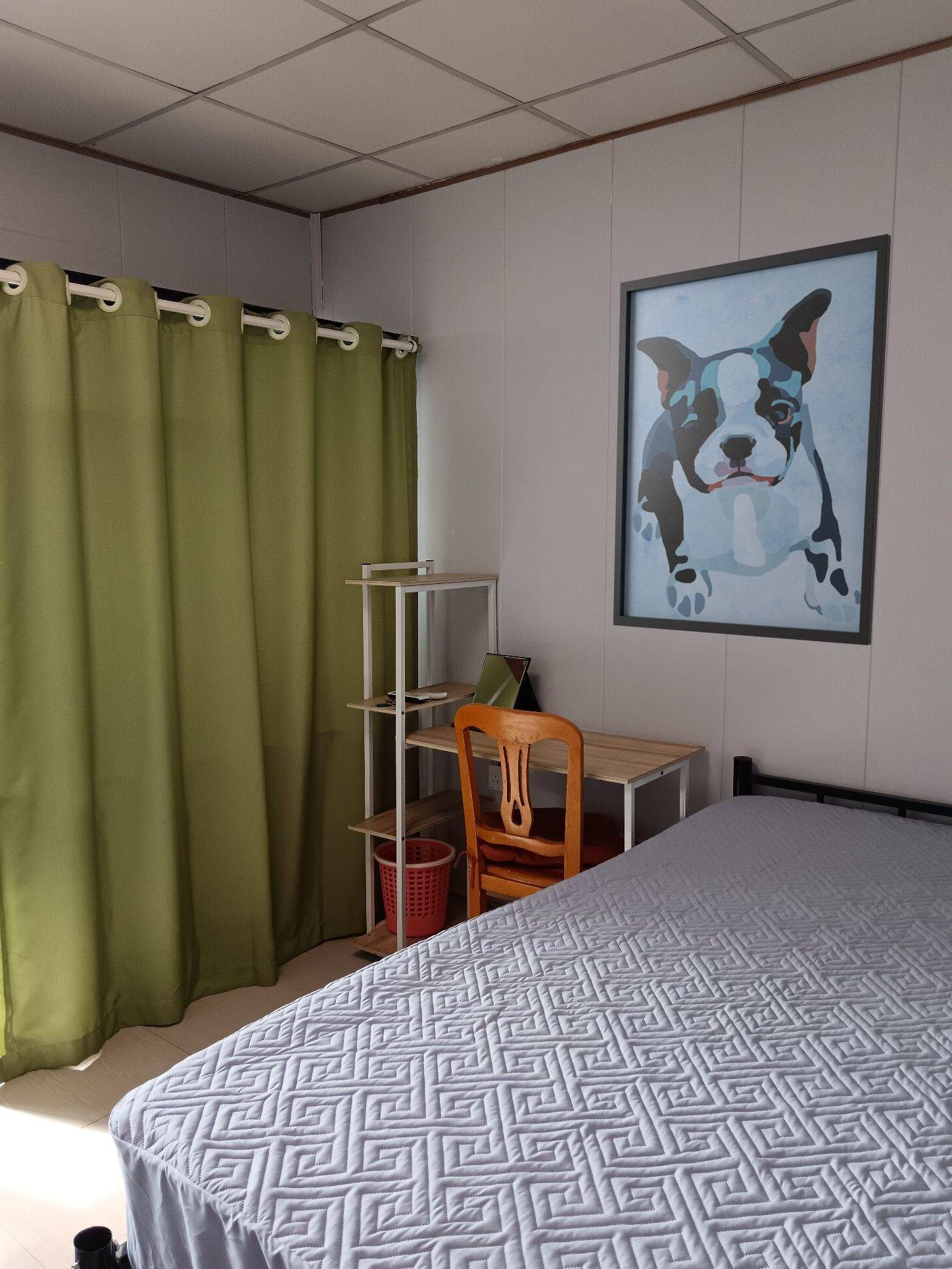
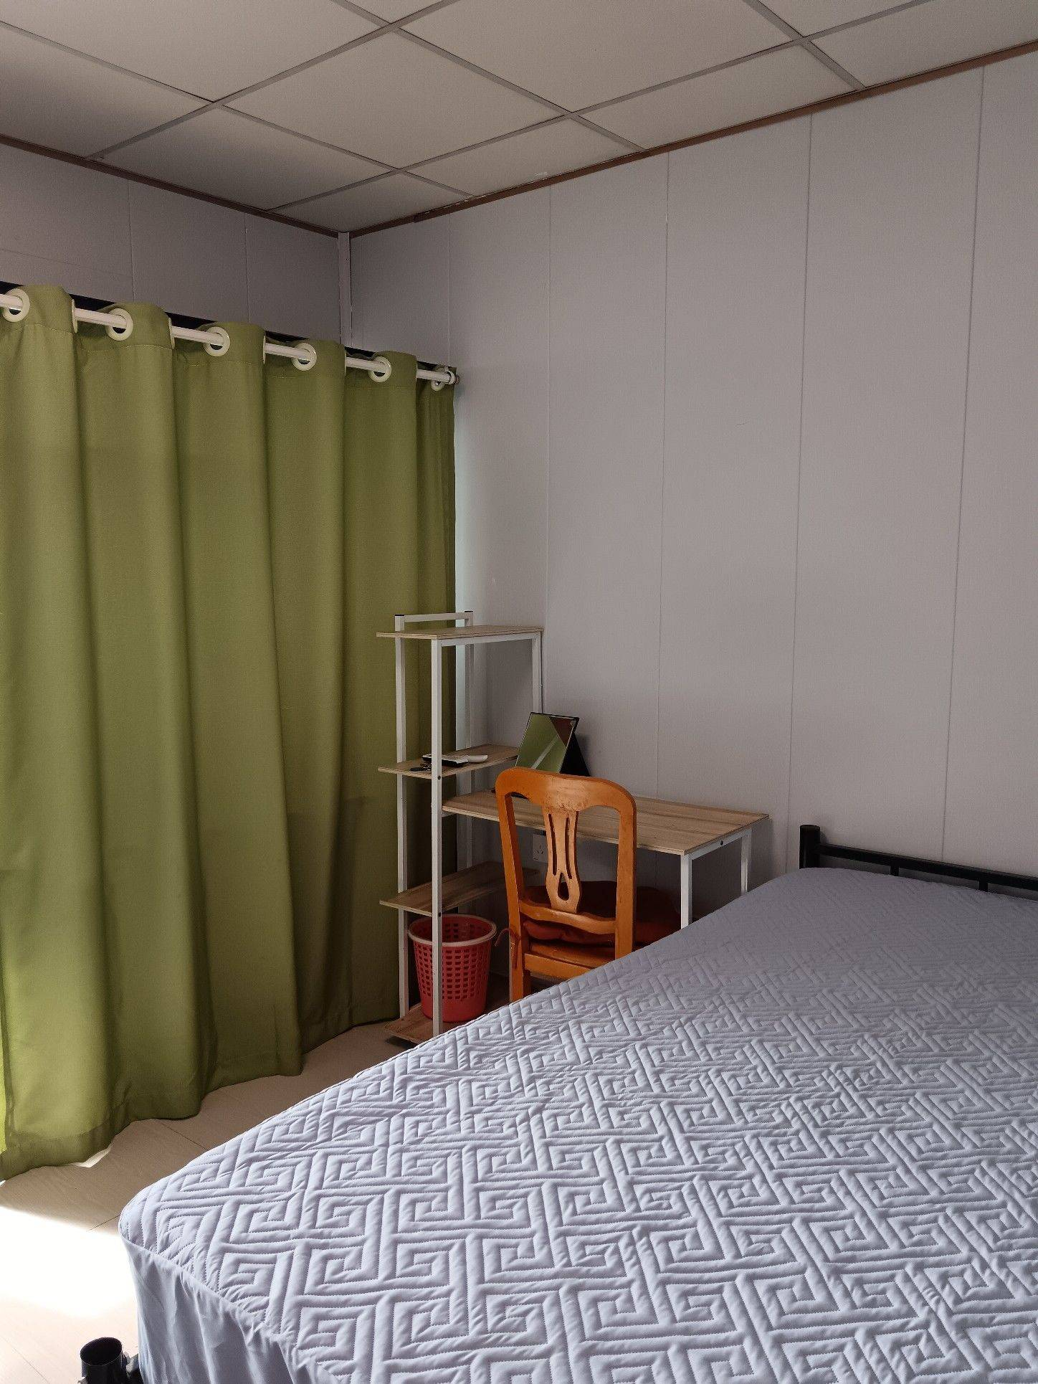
- wall art [613,233,892,646]
